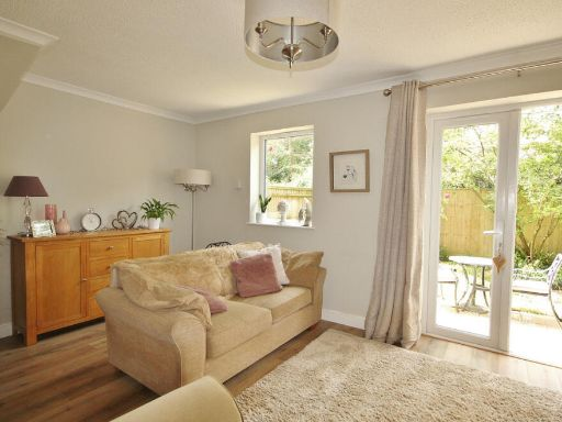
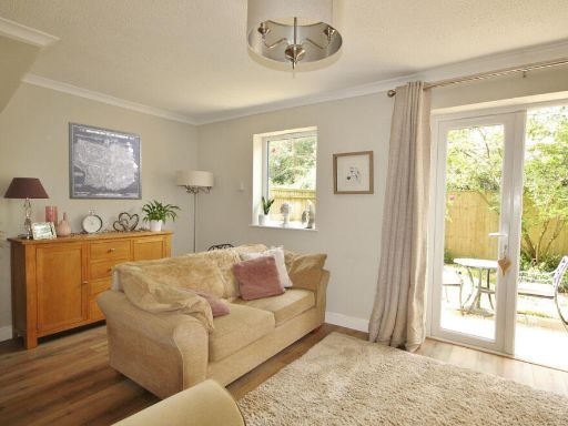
+ wall art [68,121,143,201]
